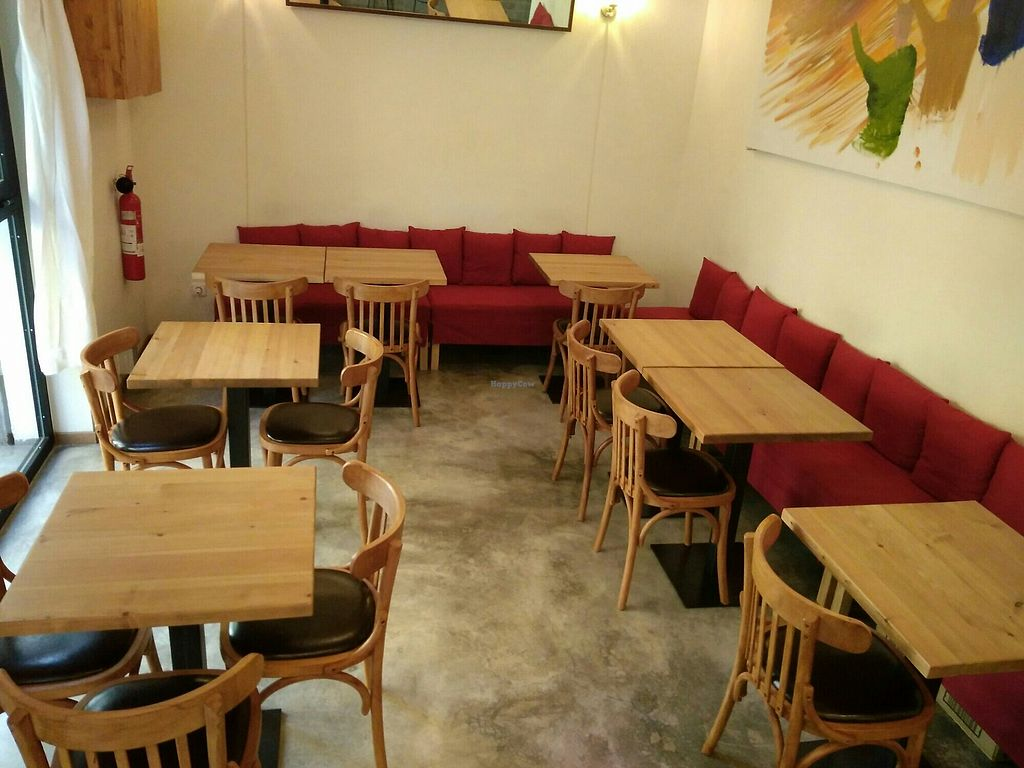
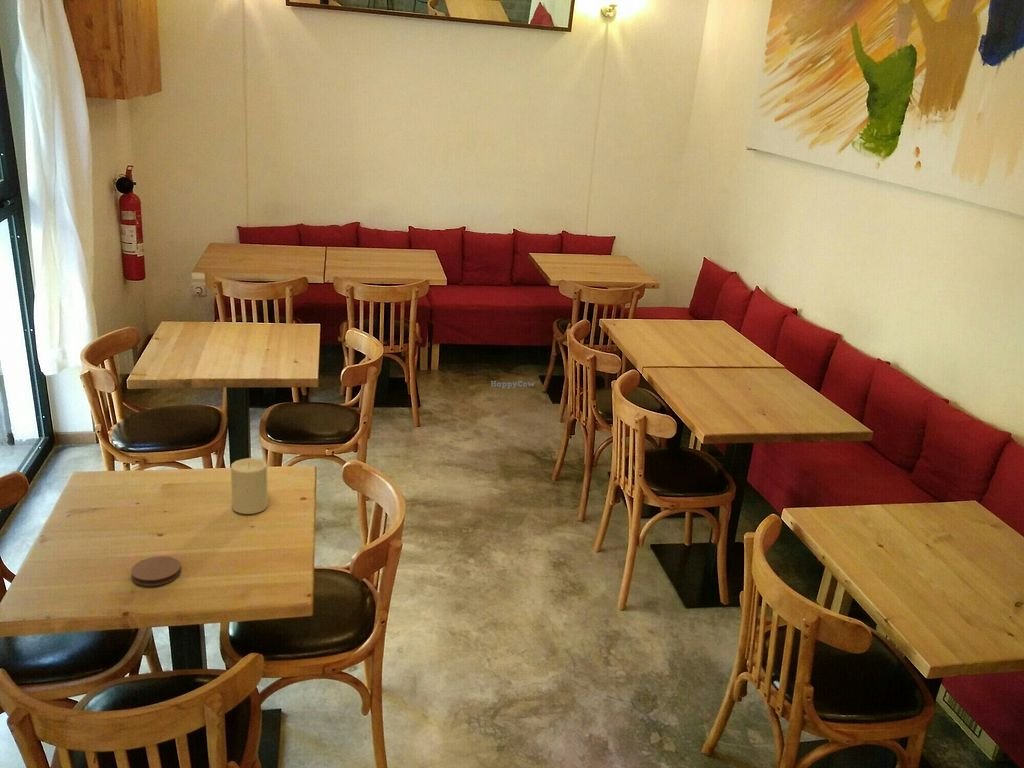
+ candle [230,457,269,515]
+ coaster [130,555,182,587]
